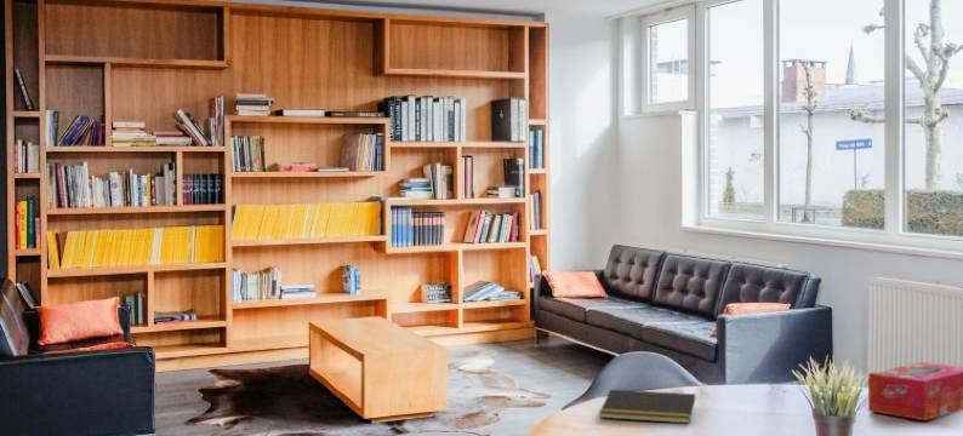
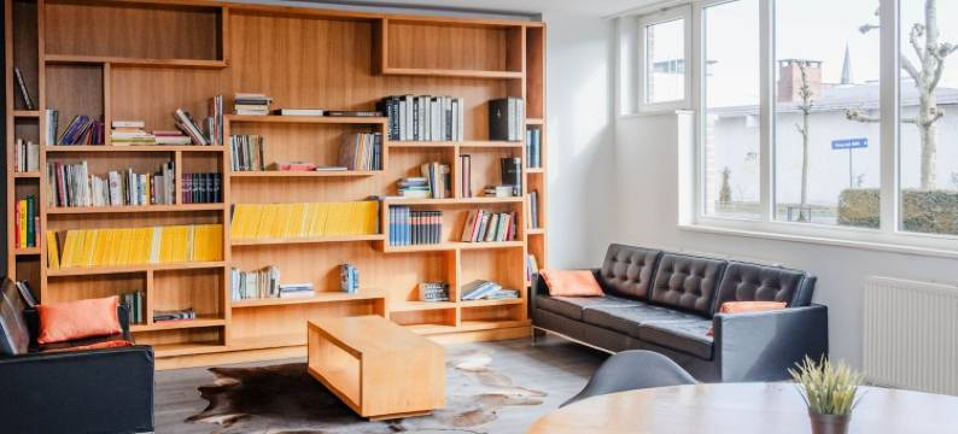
- notepad [598,389,696,424]
- tissue box [867,361,963,421]
